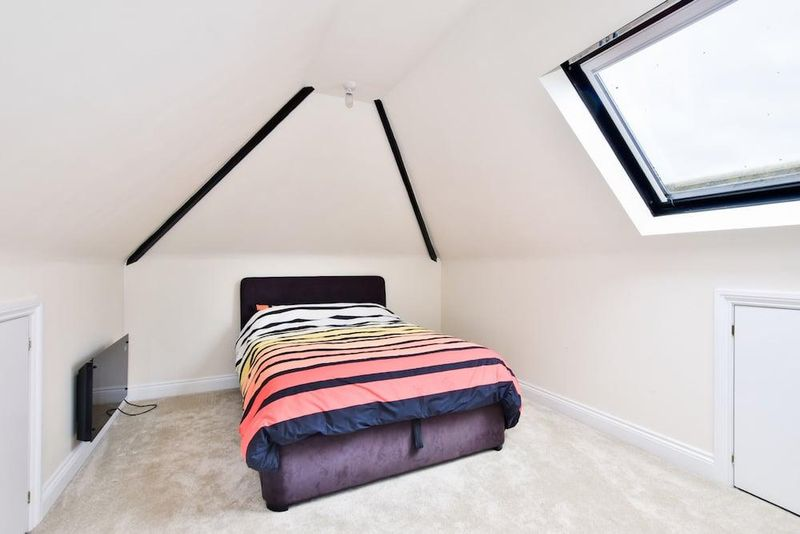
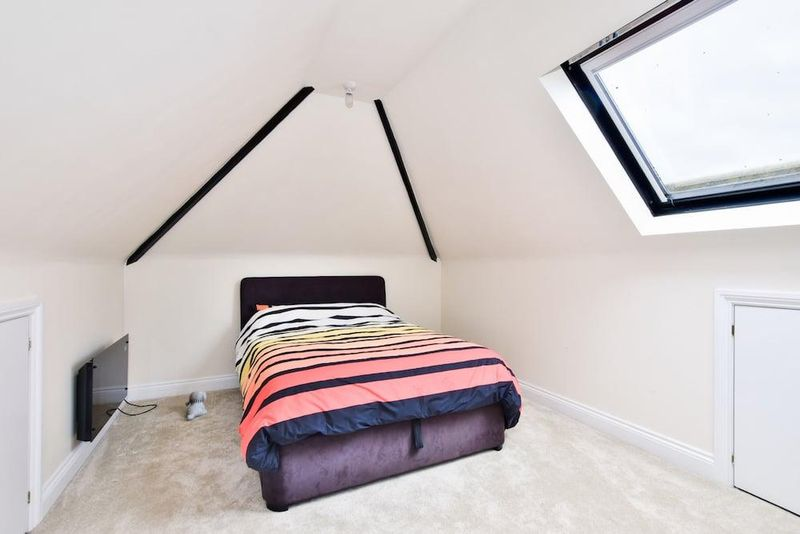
+ plush toy [184,390,208,421]
